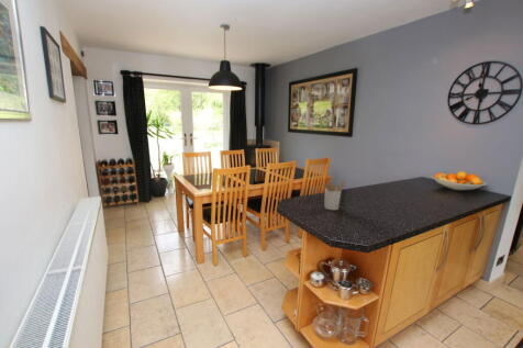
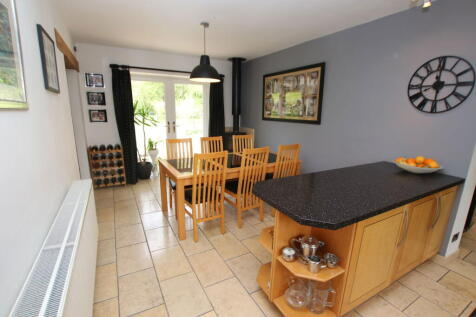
- utensil holder [321,180,345,211]
